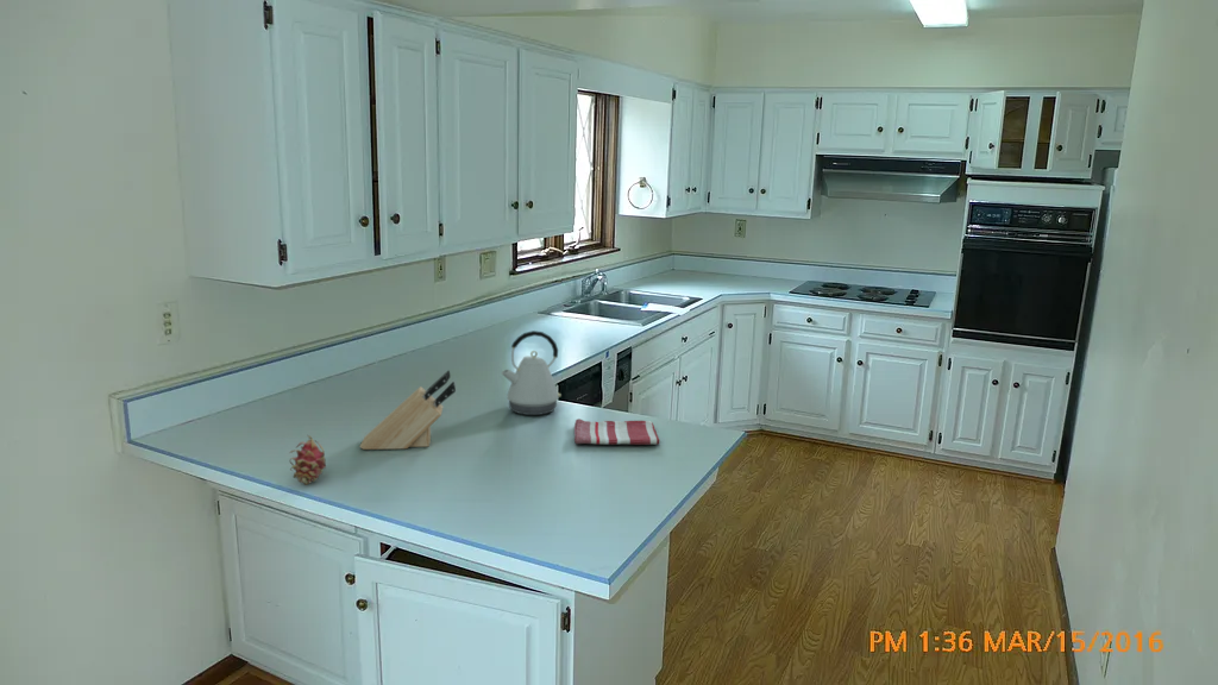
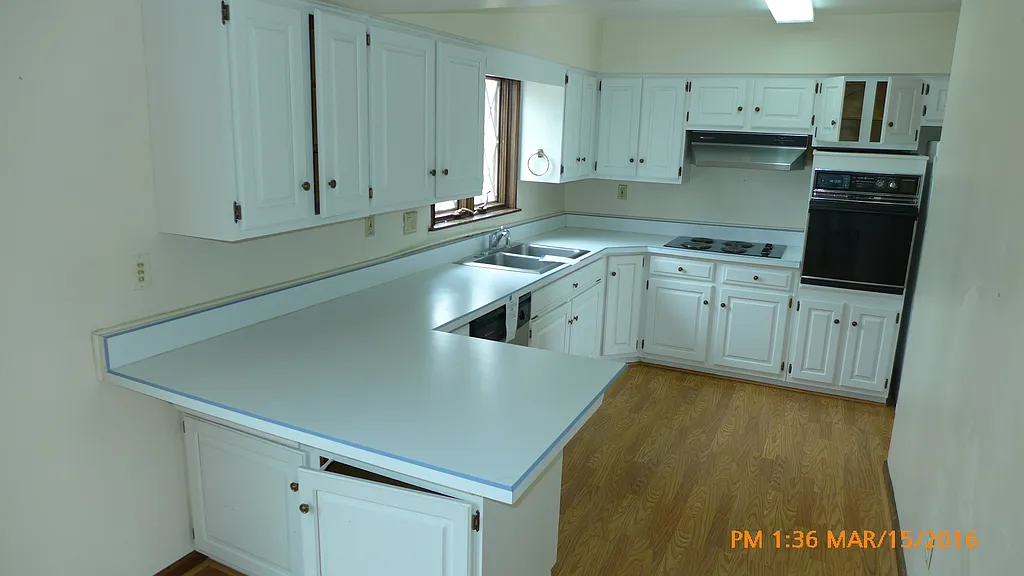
- kettle [500,329,563,416]
- fruit [288,434,327,486]
- knife block [359,369,457,451]
- dish towel [573,417,661,446]
